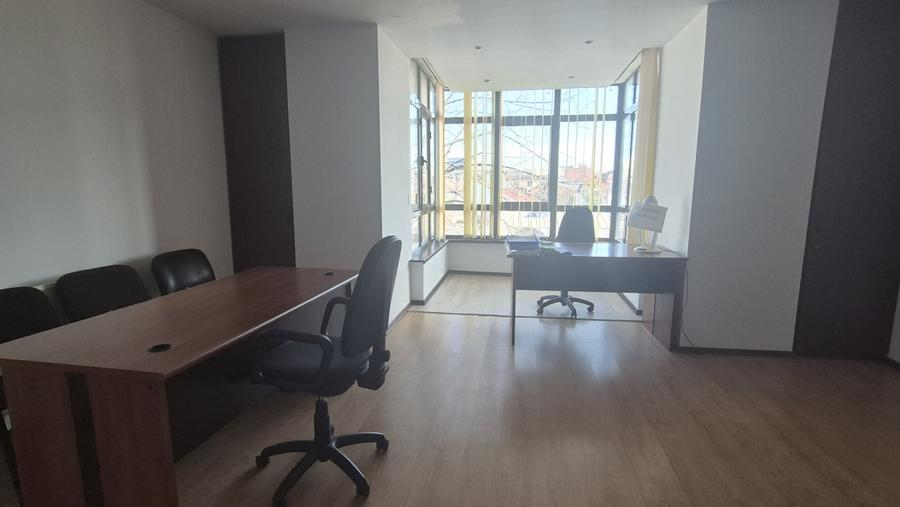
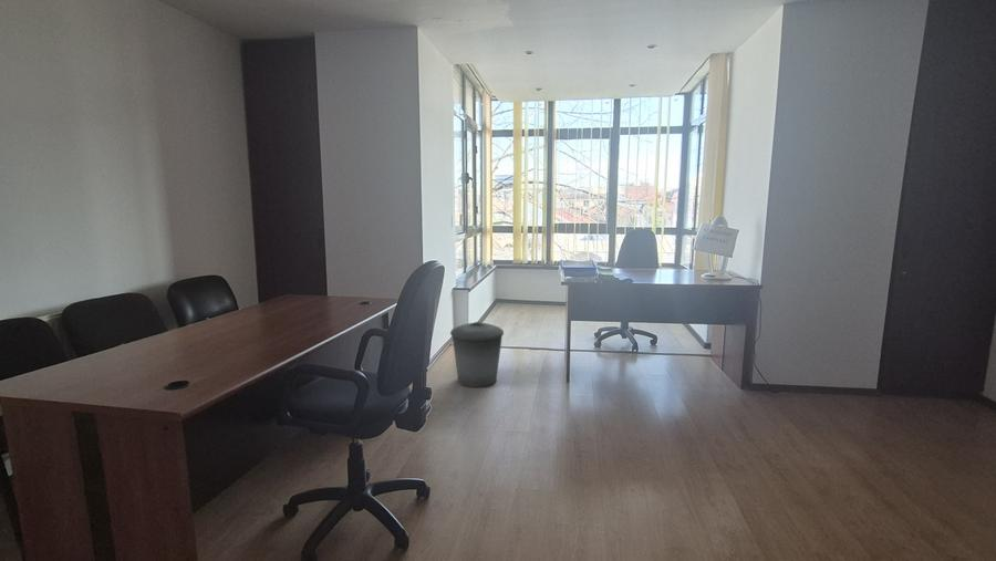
+ trash can [449,321,505,388]
